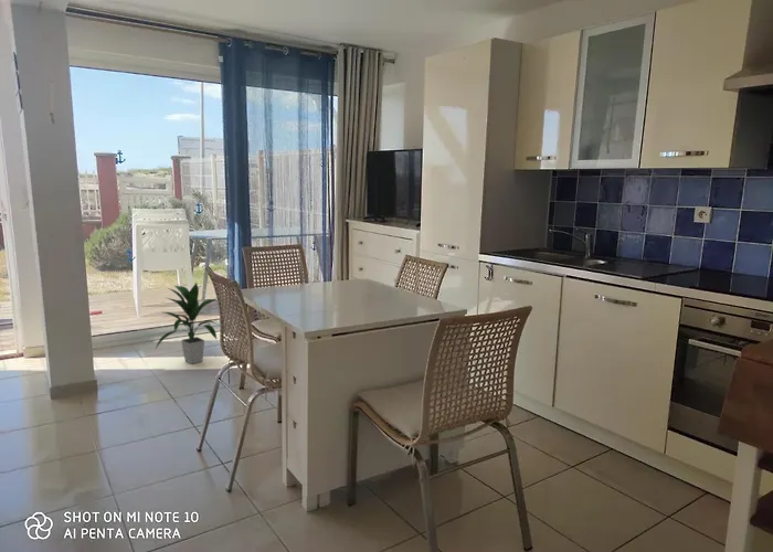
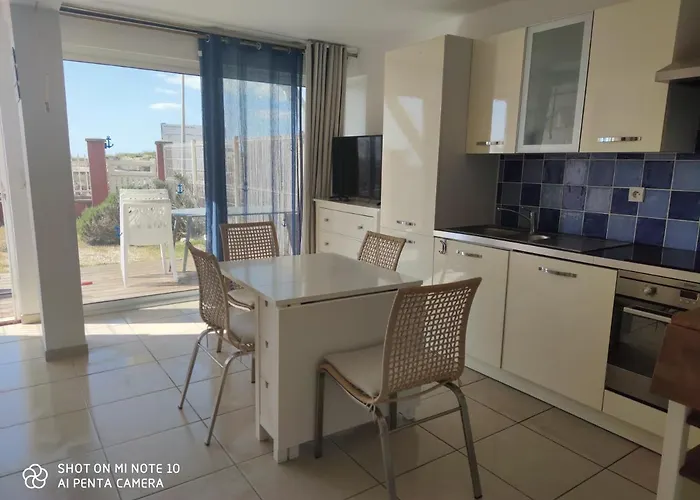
- indoor plant [153,282,219,365]
